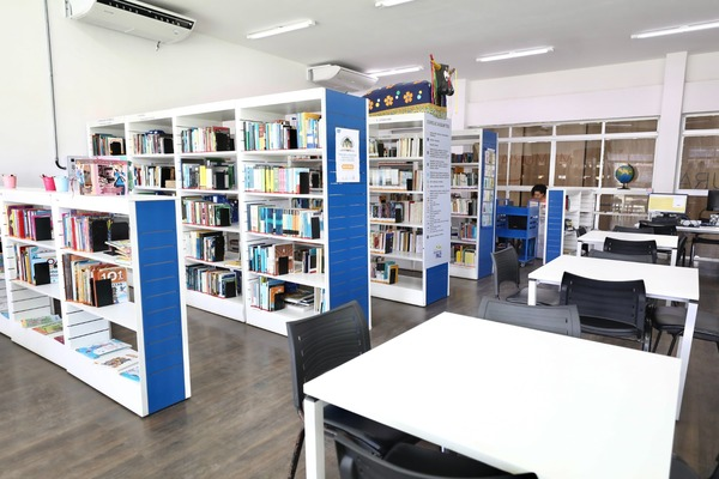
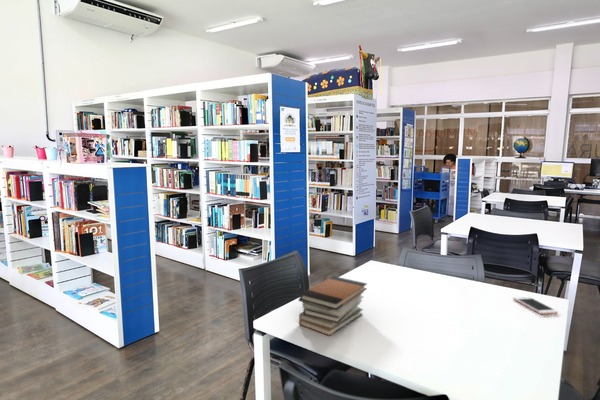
+ cell phone [512,296,559,315]
+ book stack [298,275,368,337]
